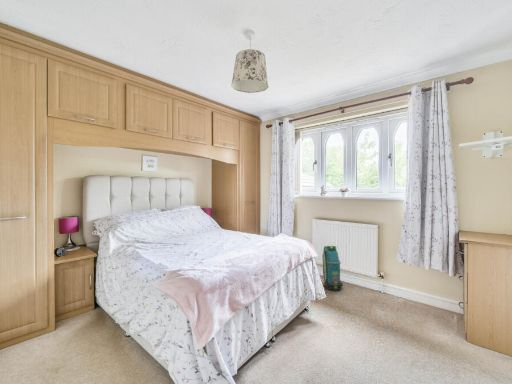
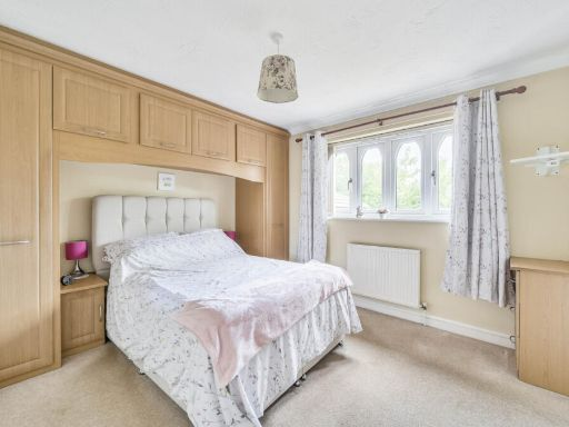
- backpack [321,245,344,292]
